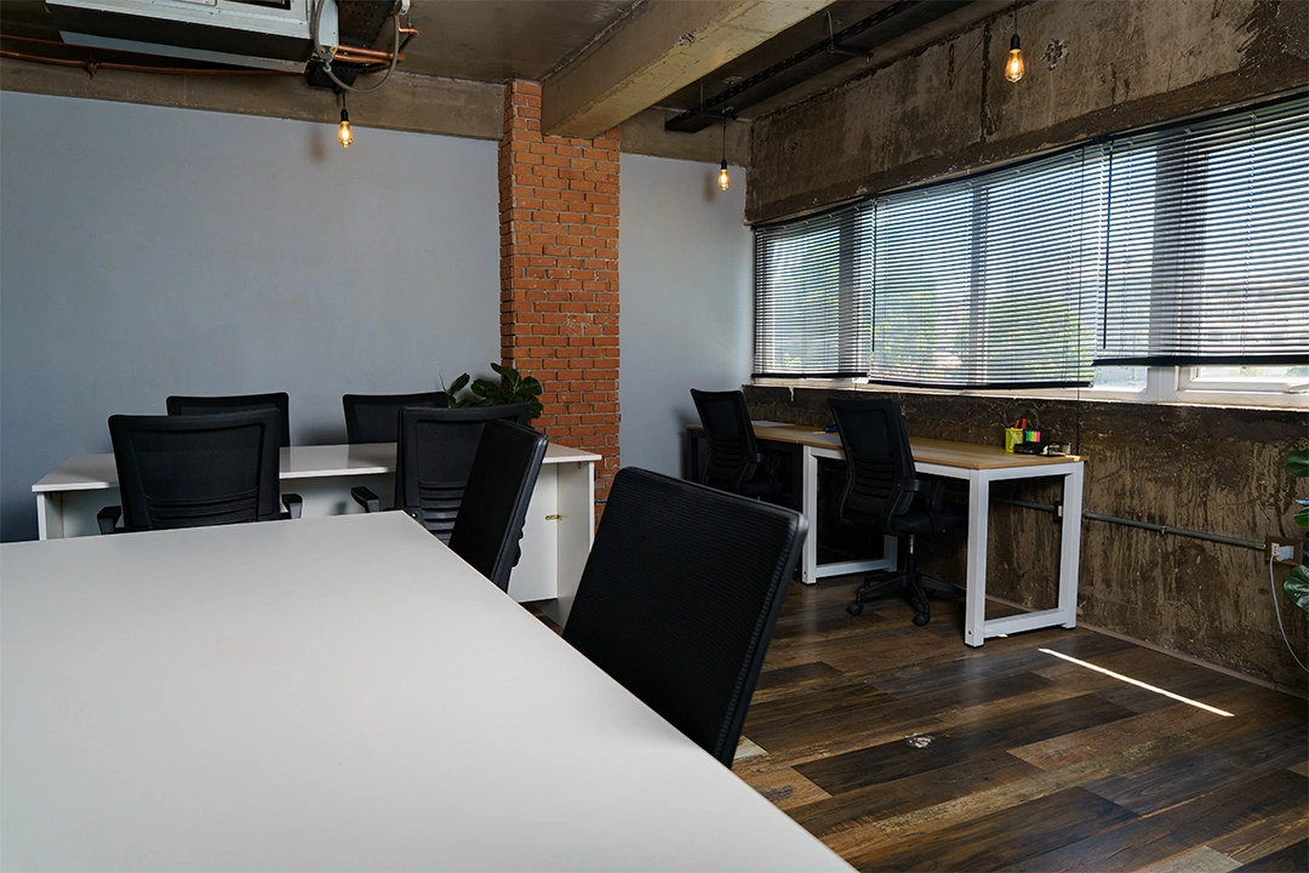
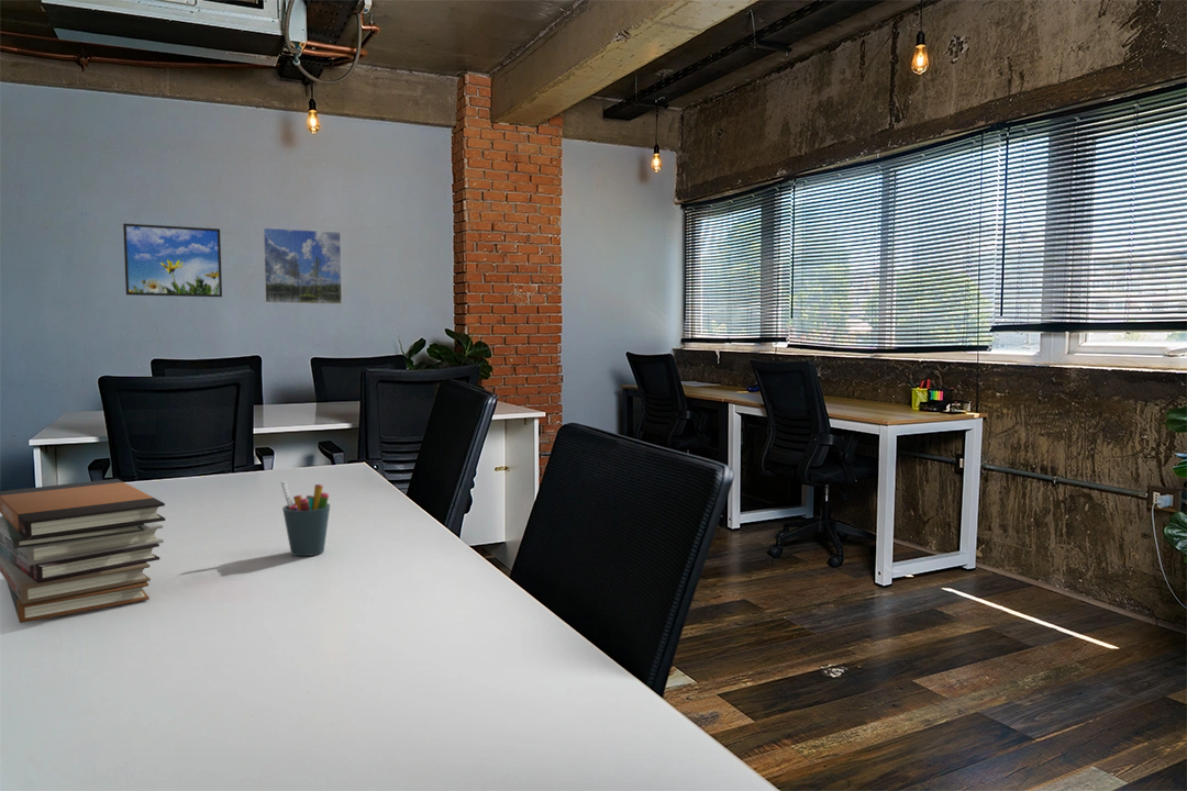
+ pen holder [280,480,331,557]
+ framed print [122,223,223,298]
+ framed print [262,226,343,305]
+ book stack [0,478,166,624]
